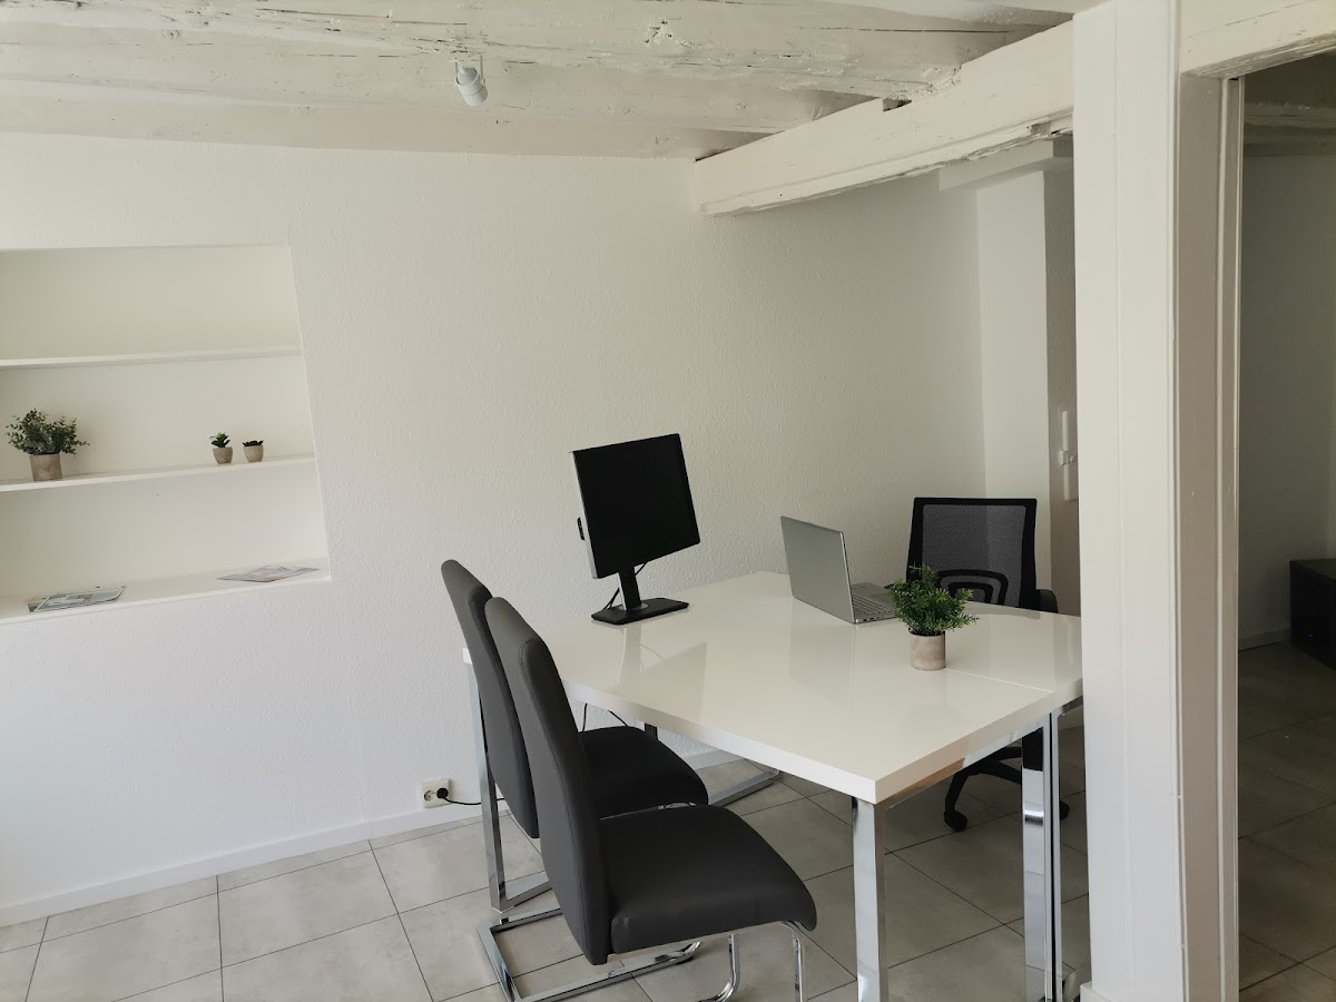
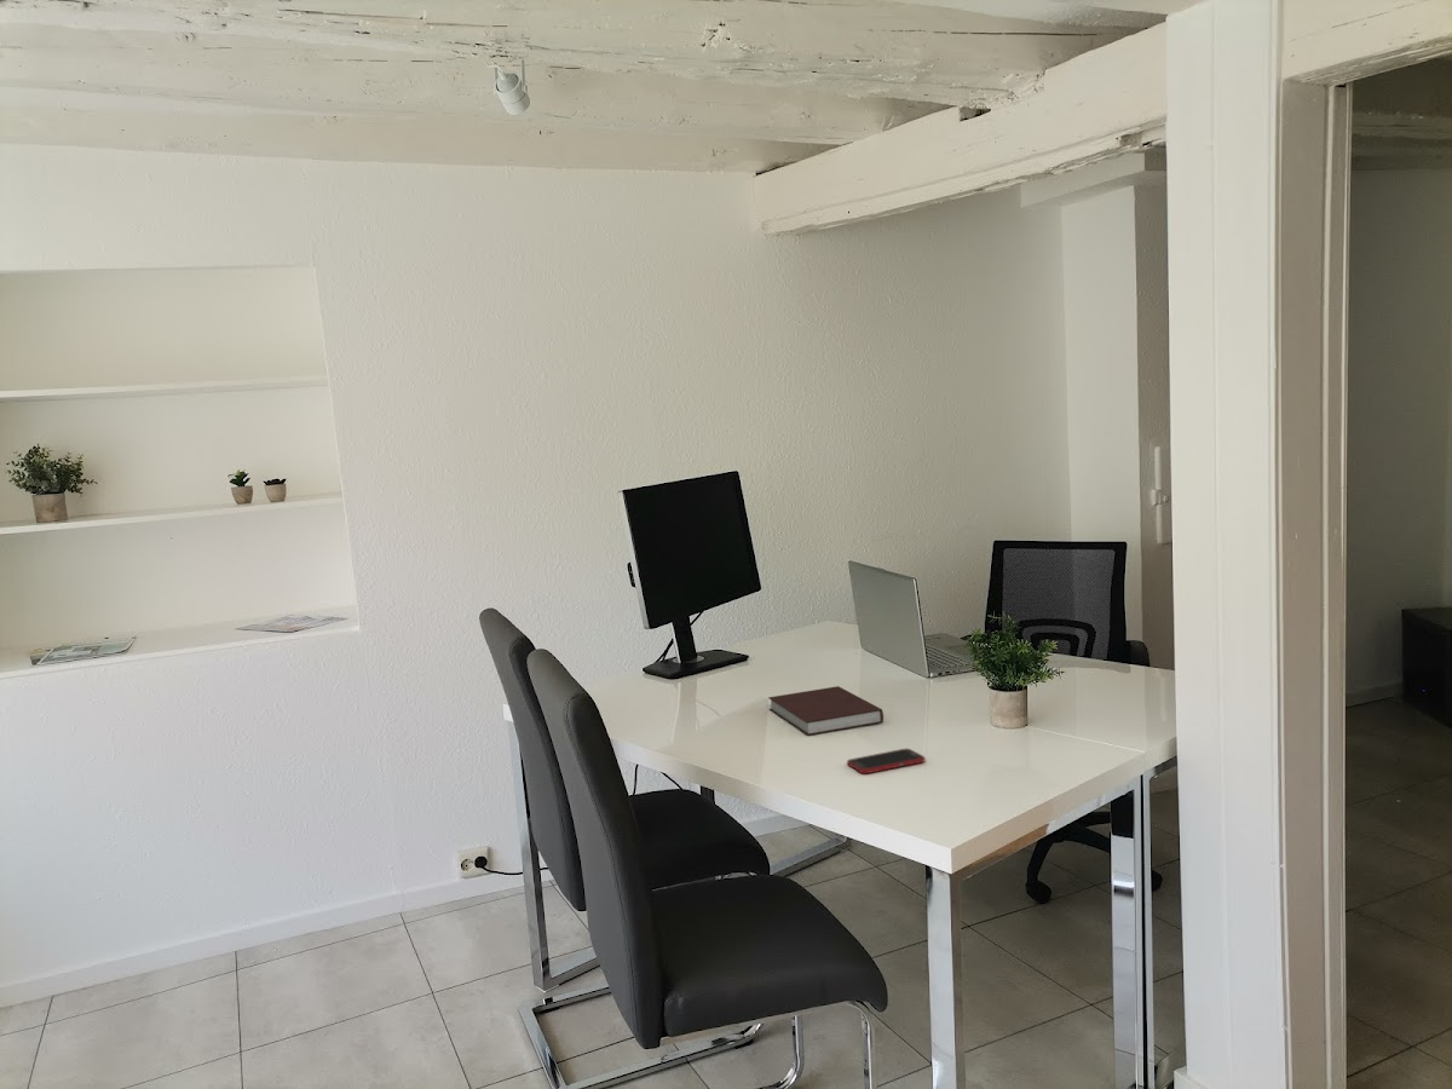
+ cell phone [846,748,927,774]
+ notebook [767,685,885,737]
